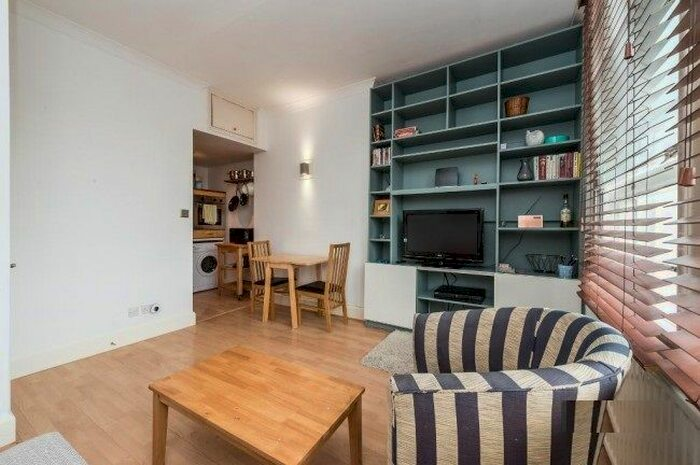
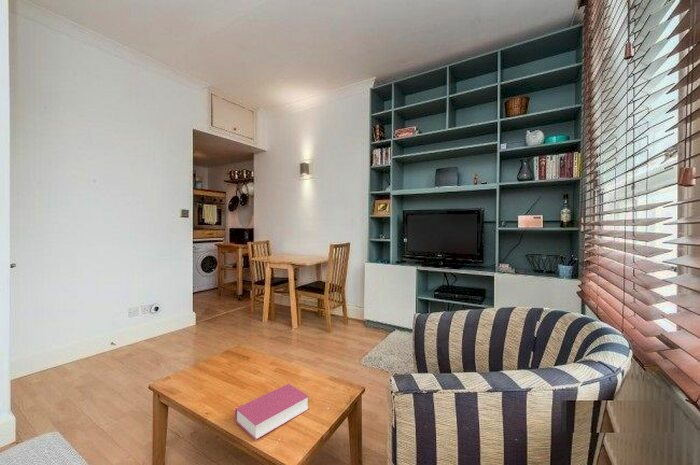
+ book [234,383,310,441]
